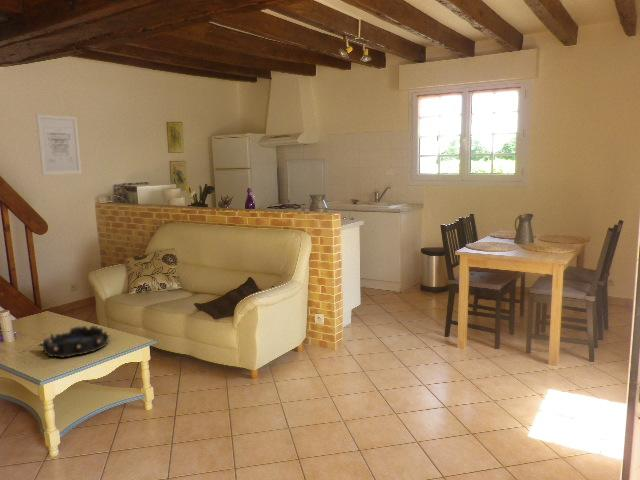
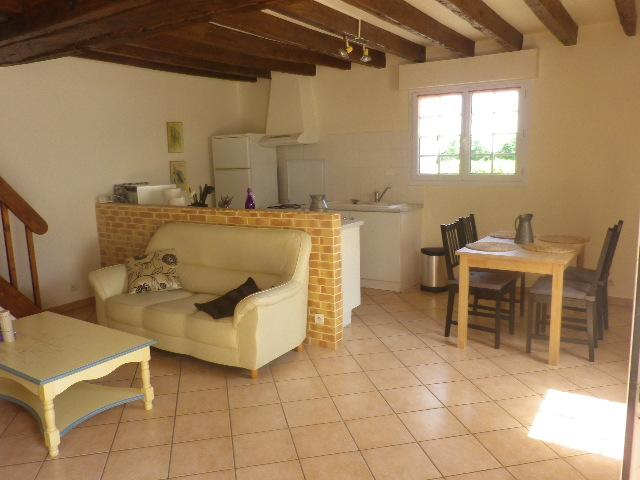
- wall art [35,113,83,176]
- decorative bowl [40,325,111,359]
